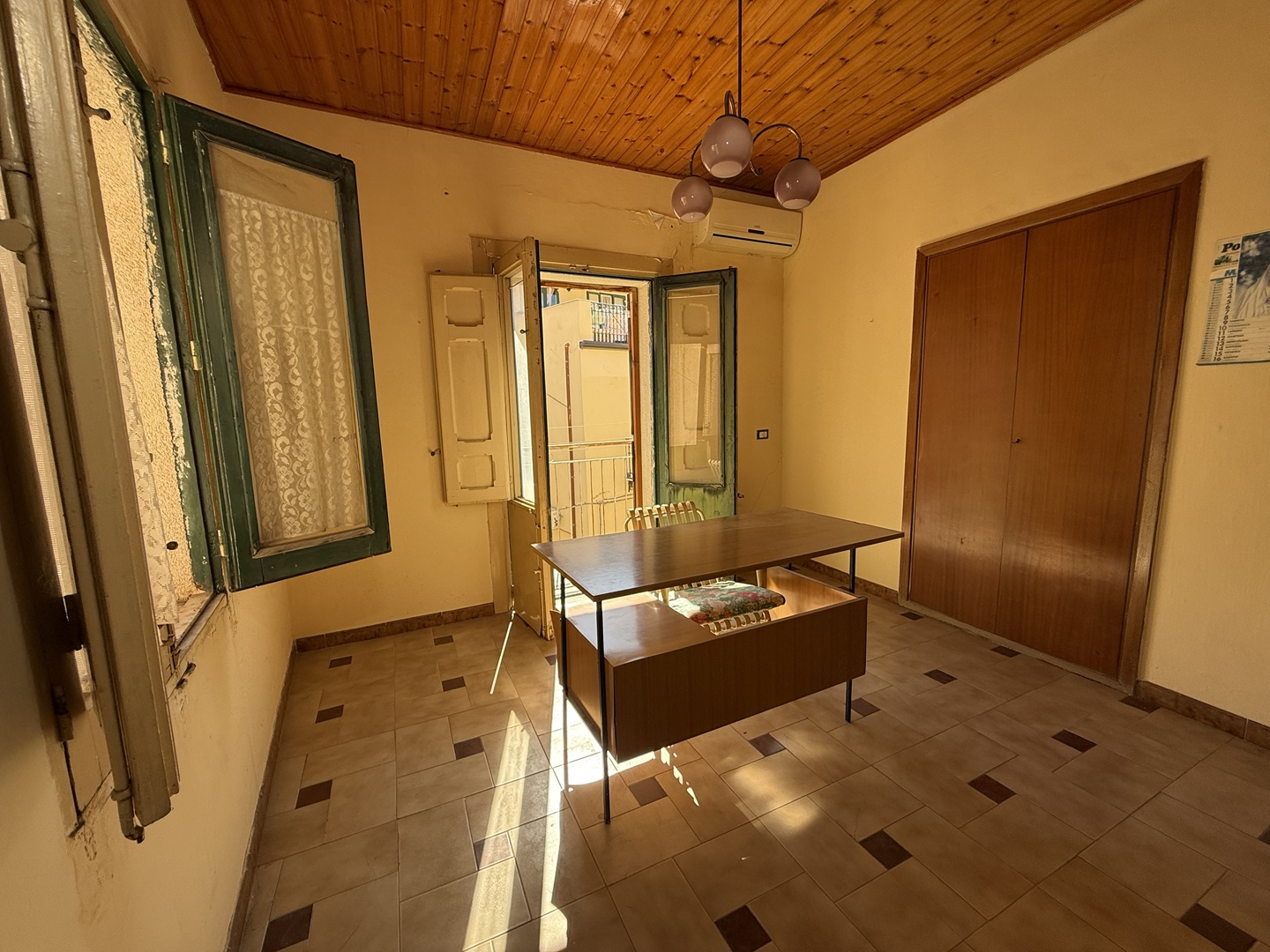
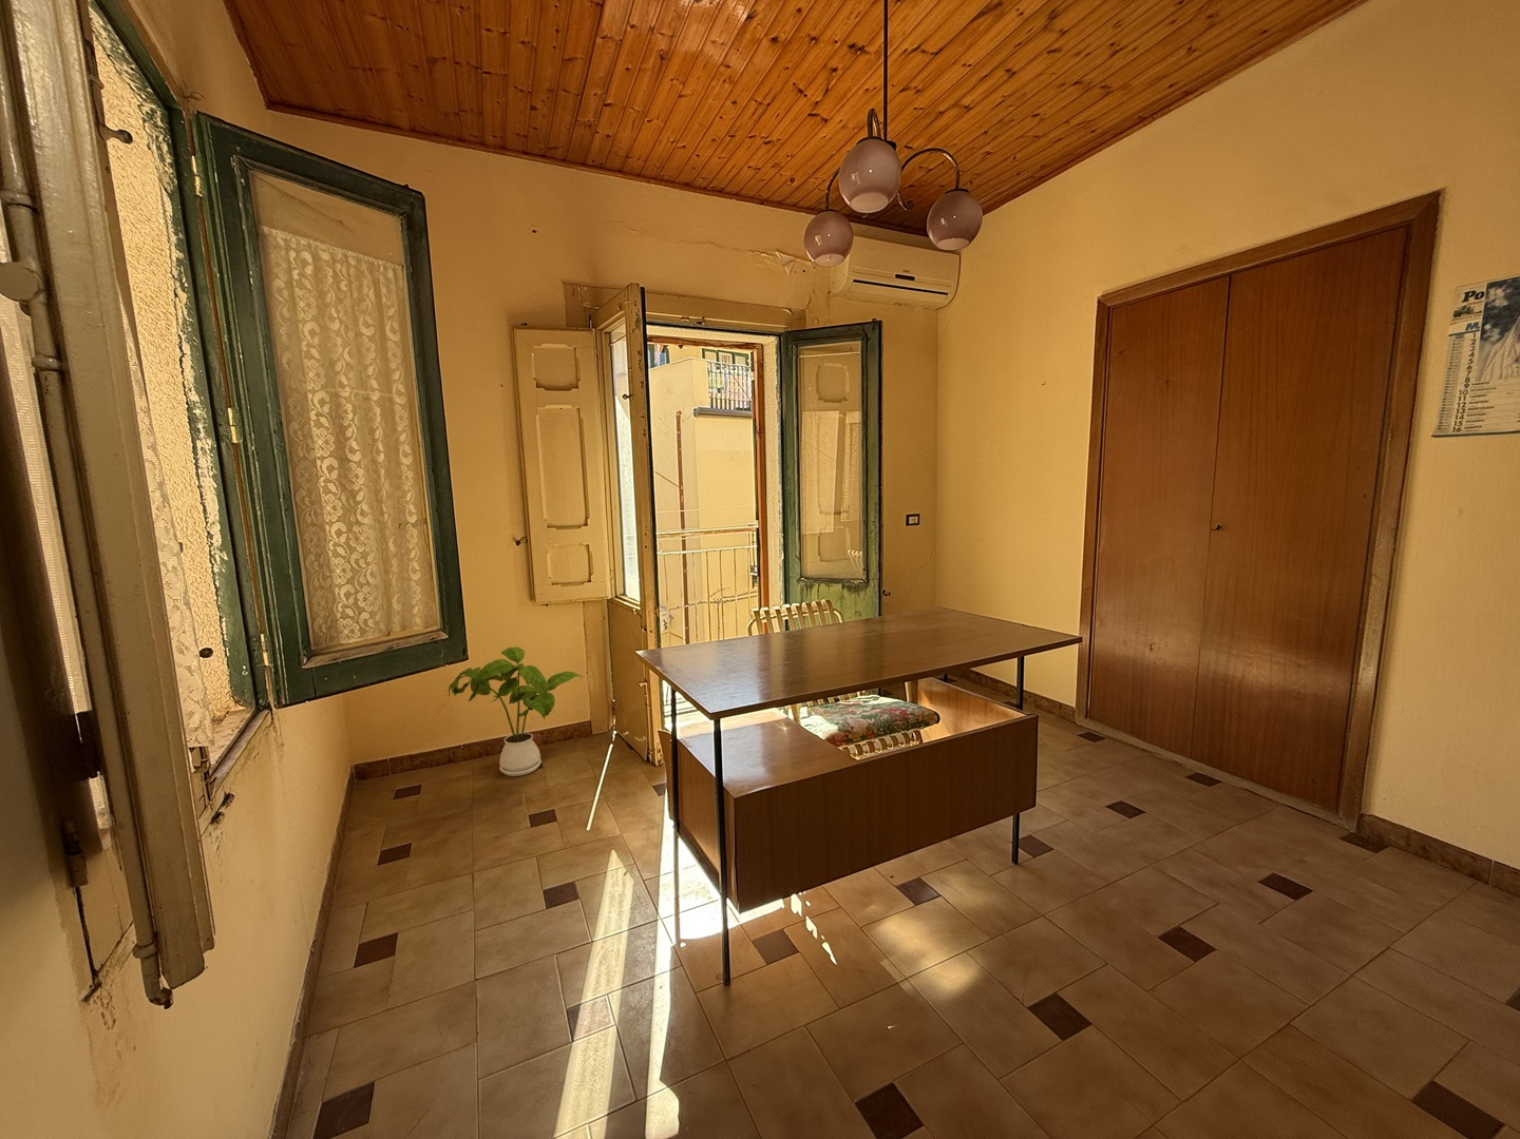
+ house plant [448,646,585,778]
